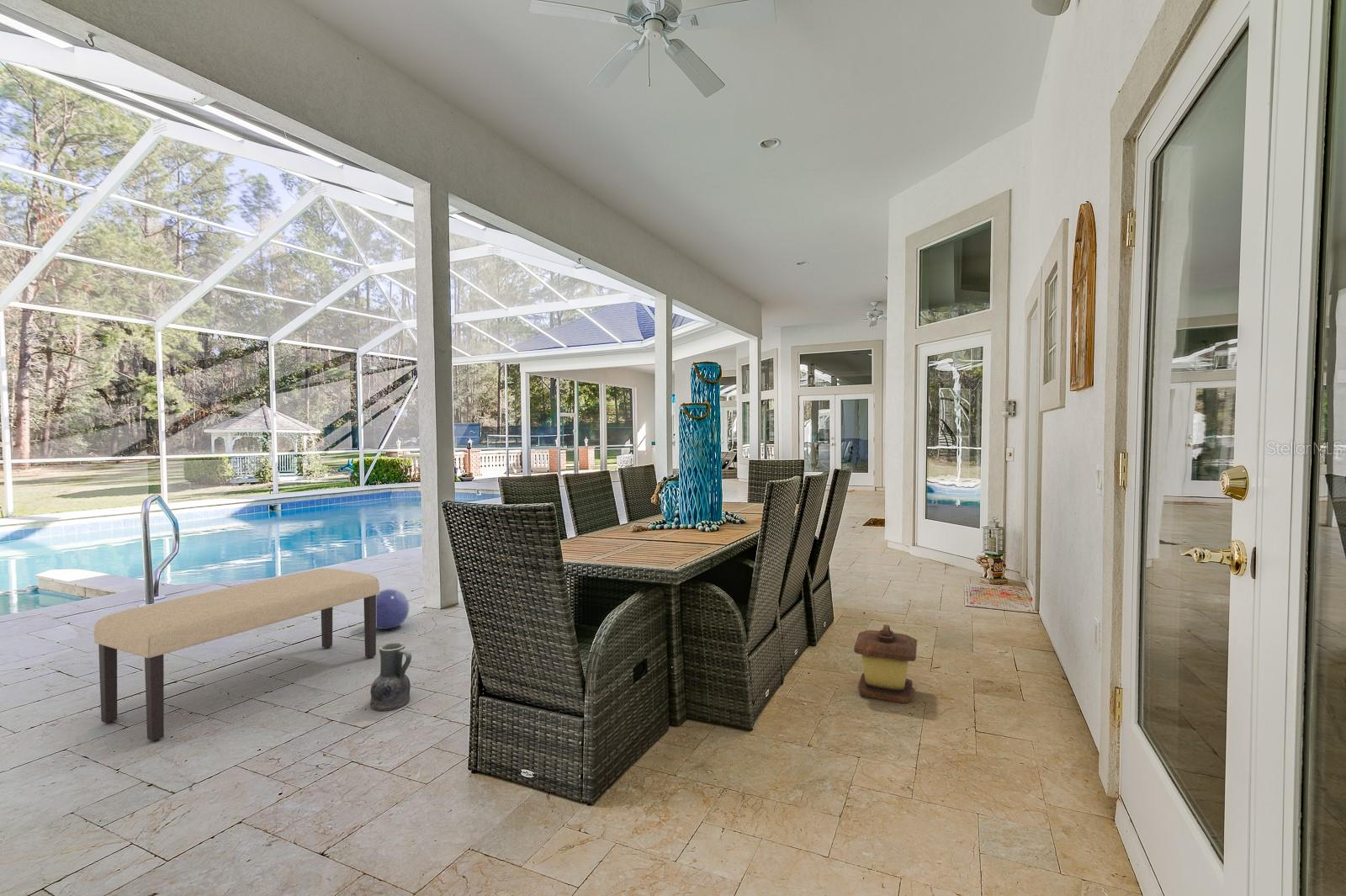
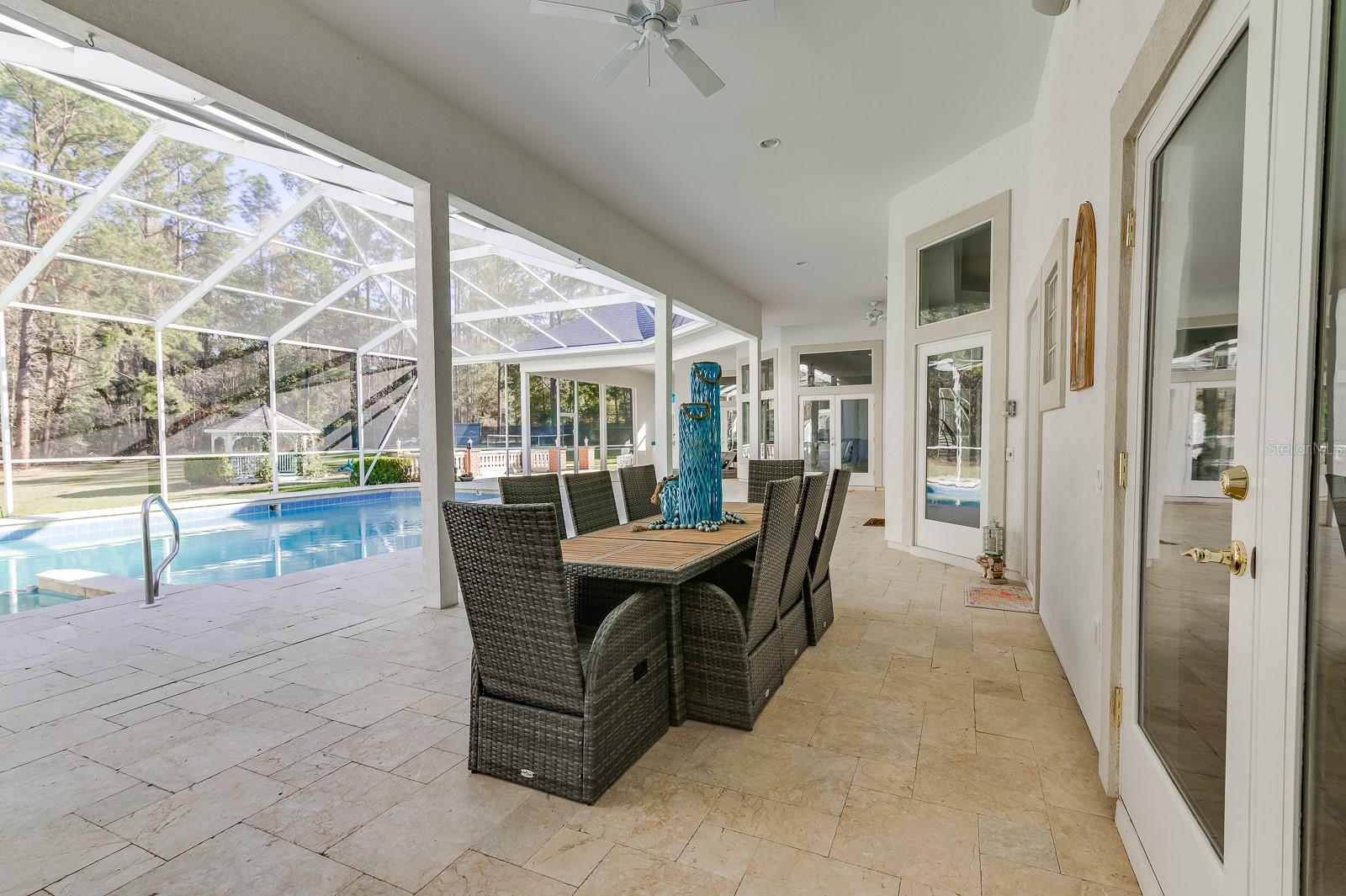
- lantern [853,624,918,704]
- bench [93,567,380,742]
- vase [369,641,412,711]
- ball [376,588,410,630]
